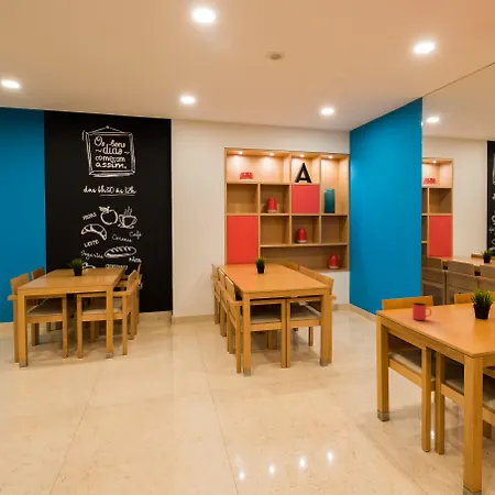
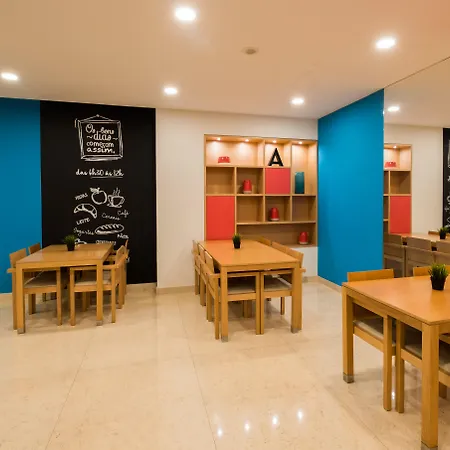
- cup [411,301,432,321]
